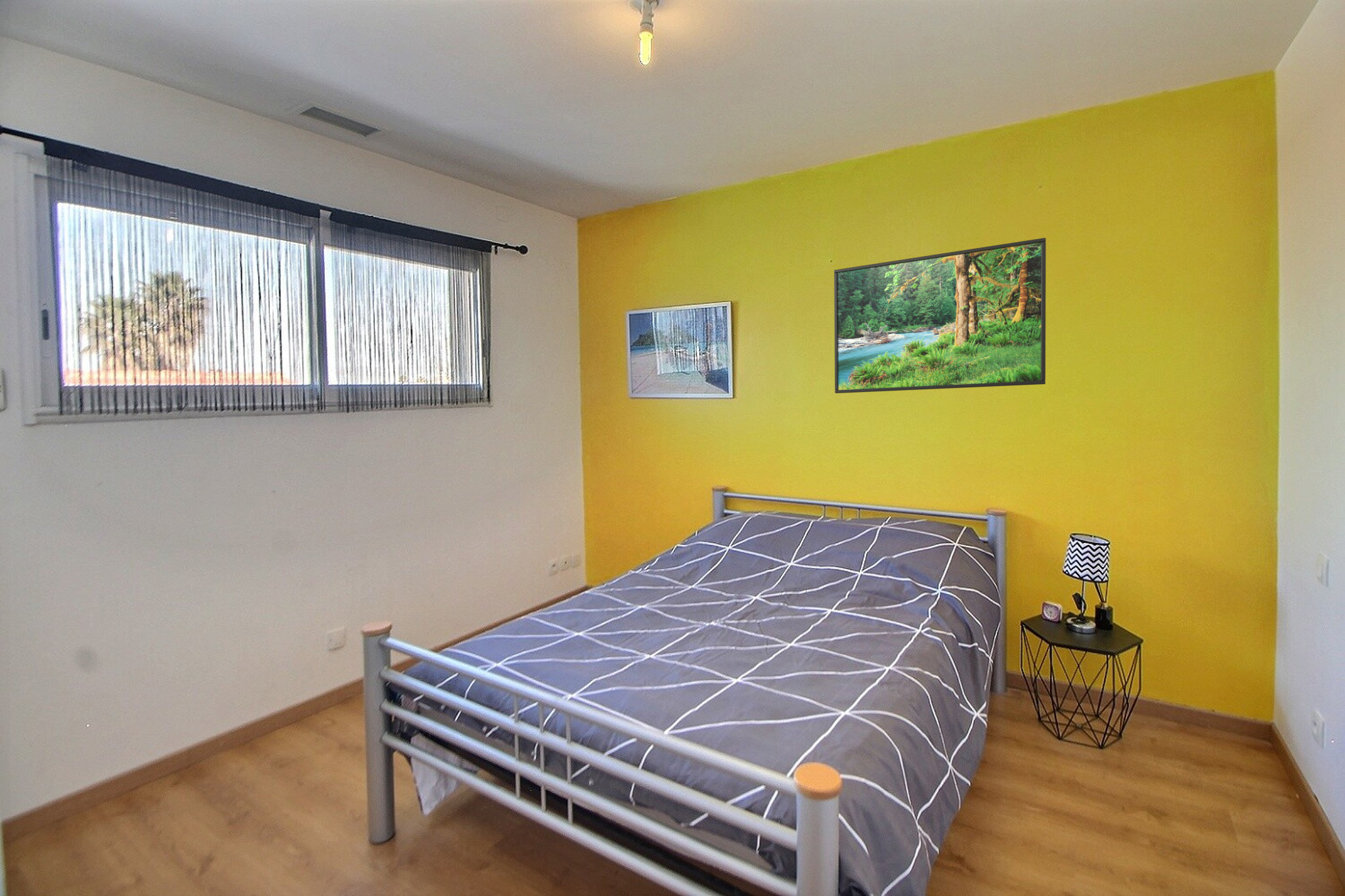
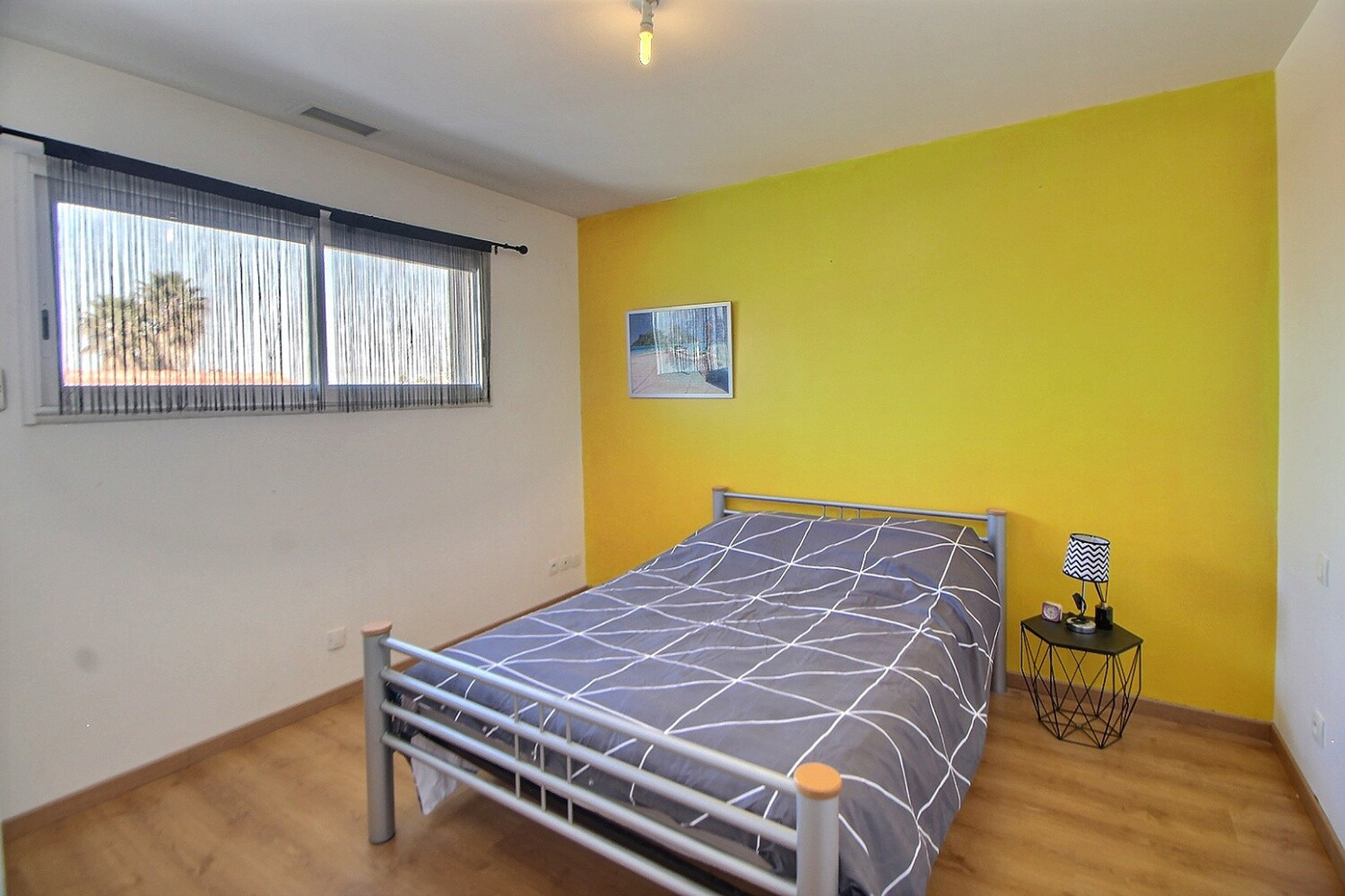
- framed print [833,237,1047,394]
